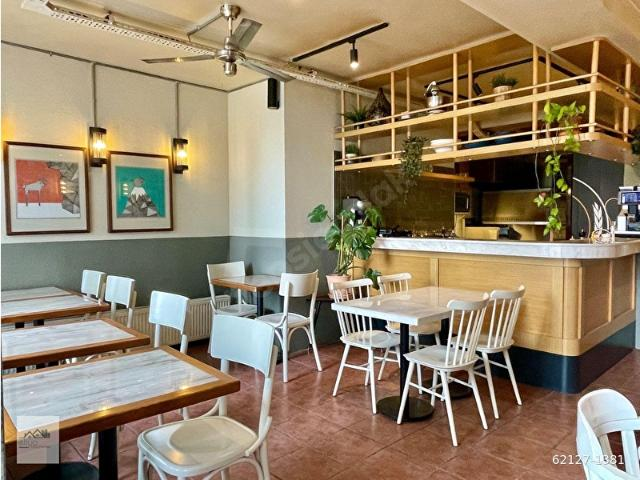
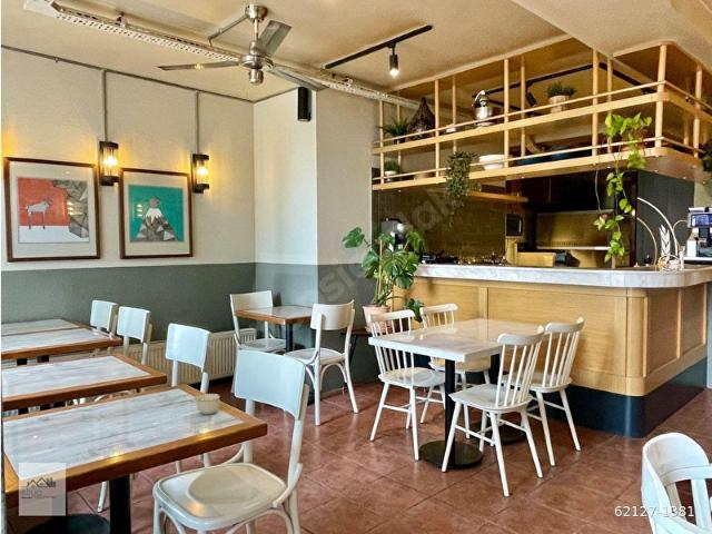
+ cup [192,393,220,415]
